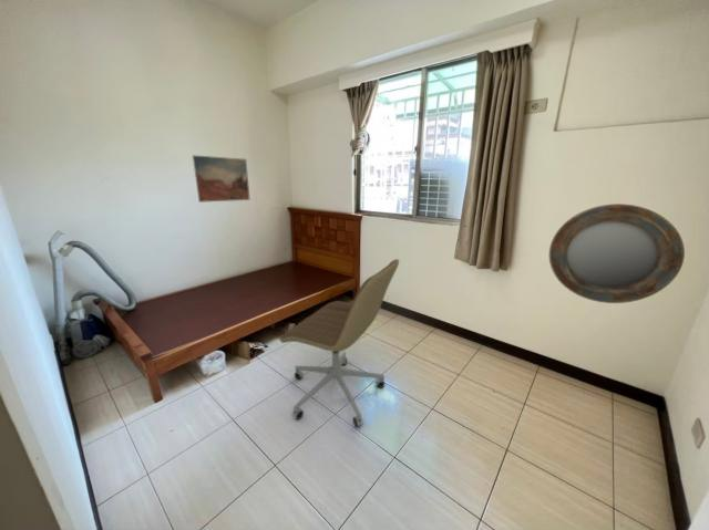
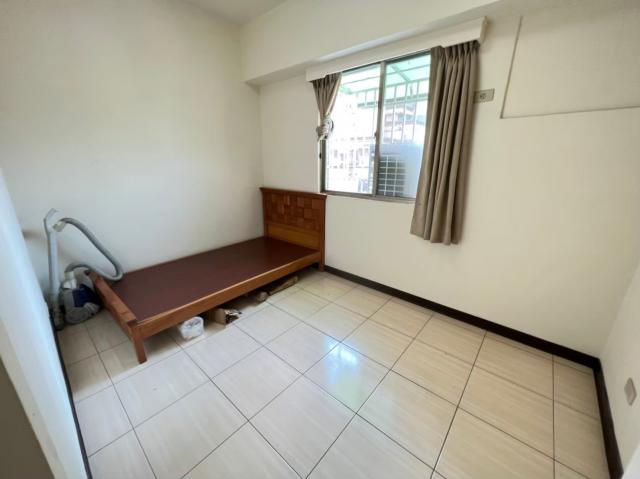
- office chair [279,258,400,428]
- wall art [192,154,251,204]
- home mirror [548,202,686,304]
